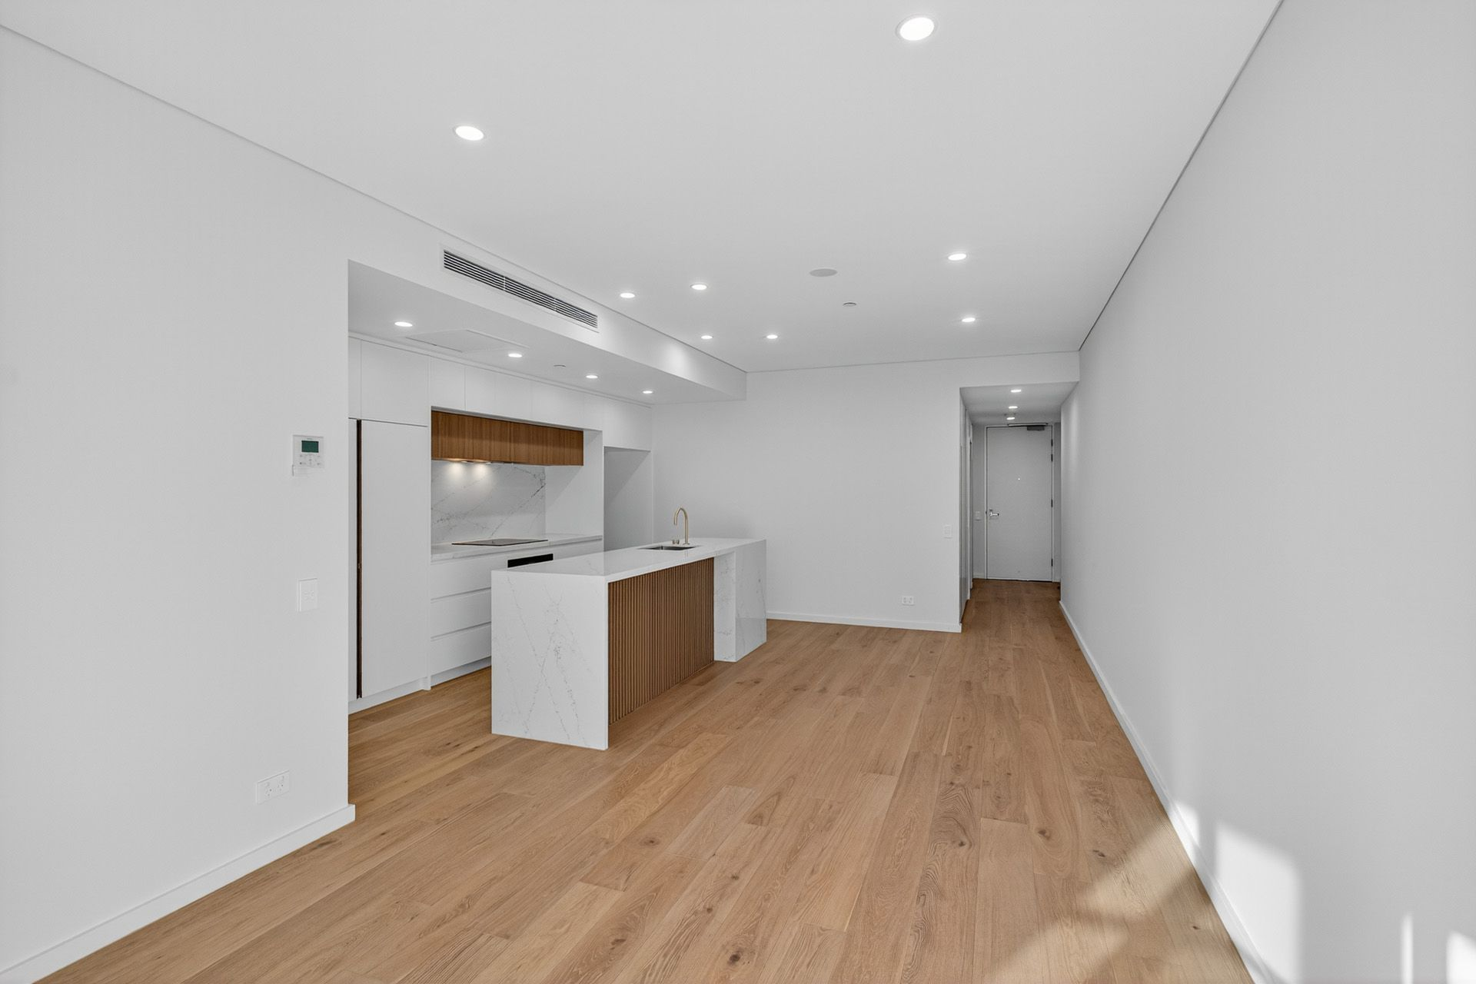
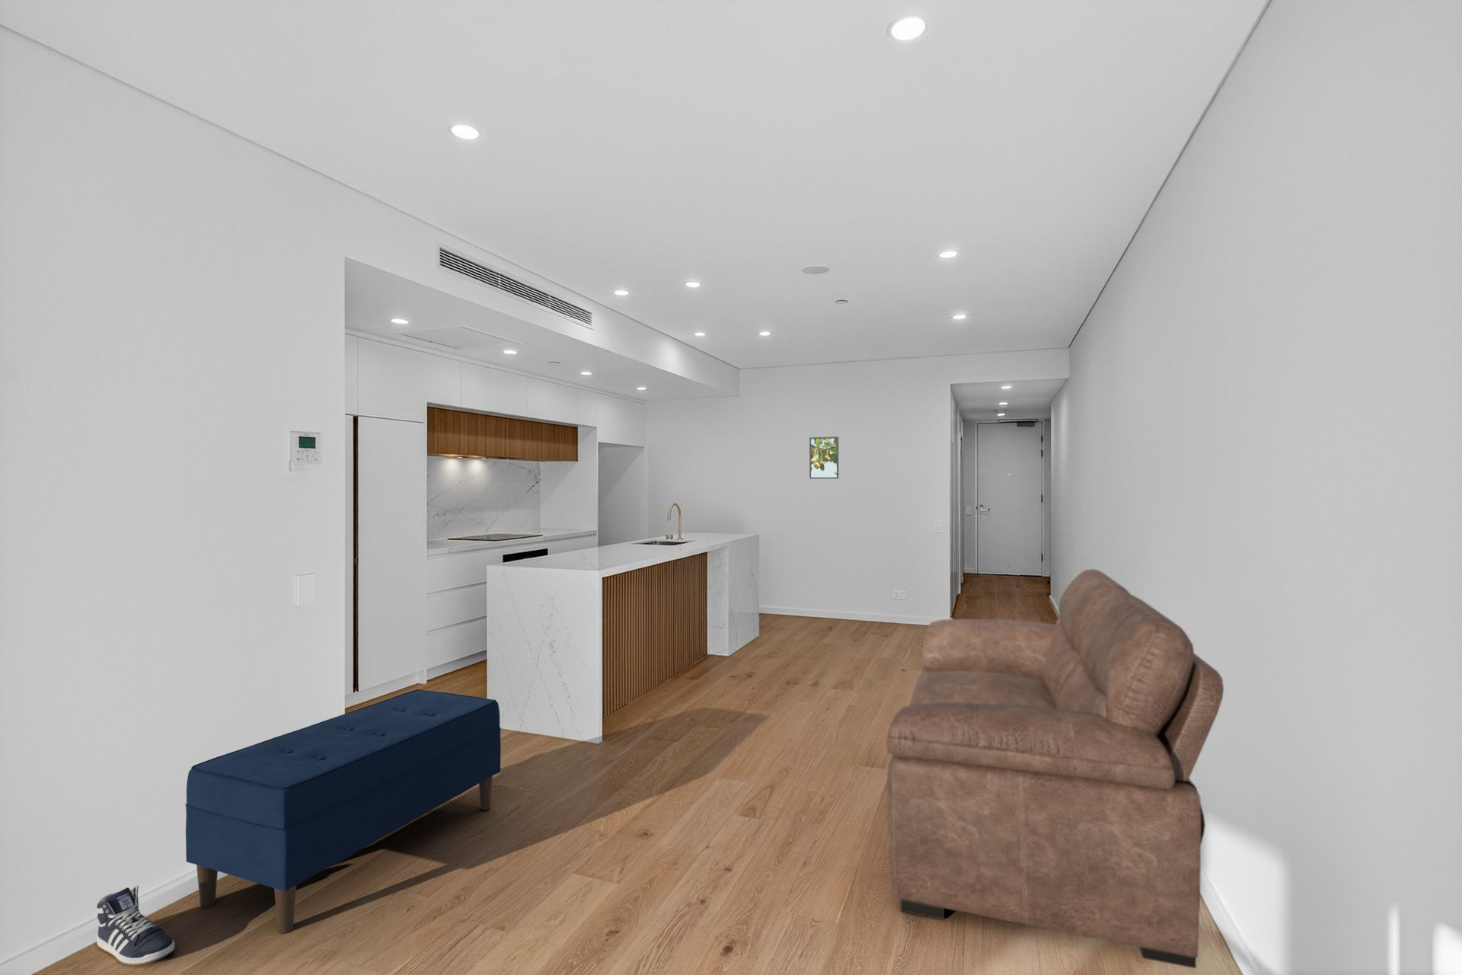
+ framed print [808,435,839,480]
+ sneaker [96,885,175,966]
+ bench [184,689,501,935]
+ sofa [885,568,1225,968]
